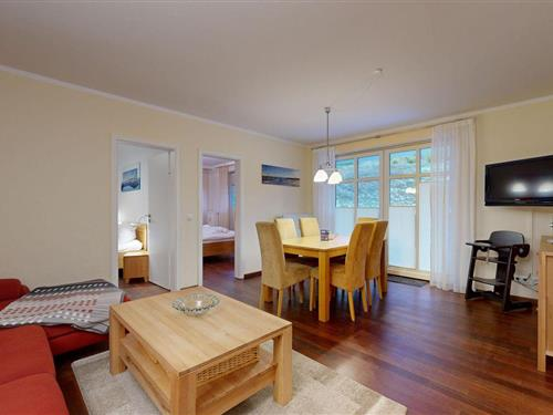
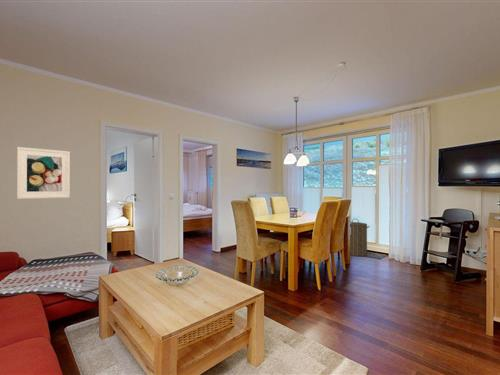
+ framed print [16,146,71,200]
+ laundry hamper [349,218,371,257]
